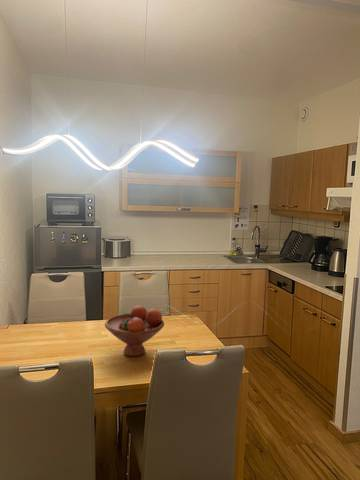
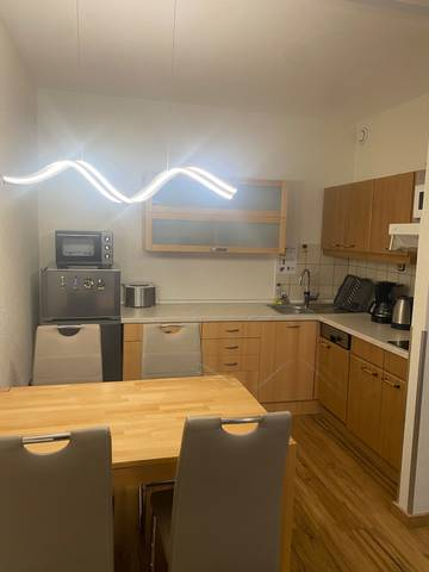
- fruit bowl [104,305,165,357]
